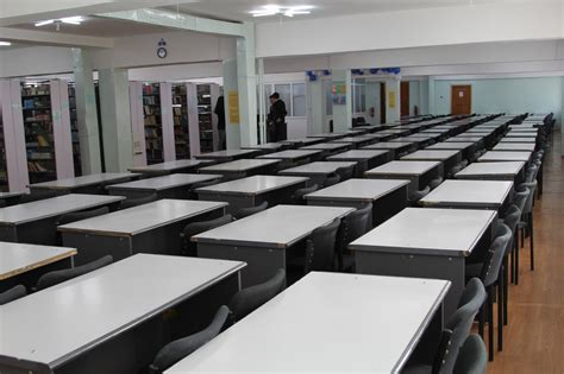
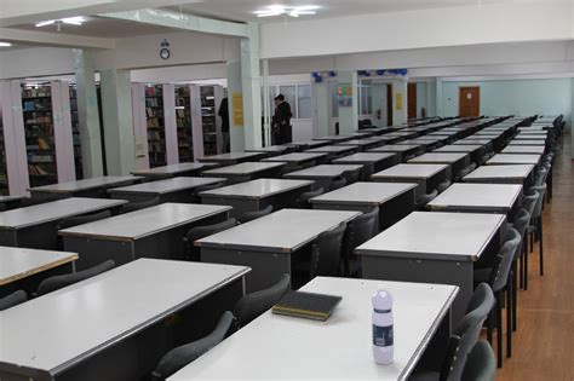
+ notepad [270,289,344,322]
+ water bottle [371,283,395,365]
